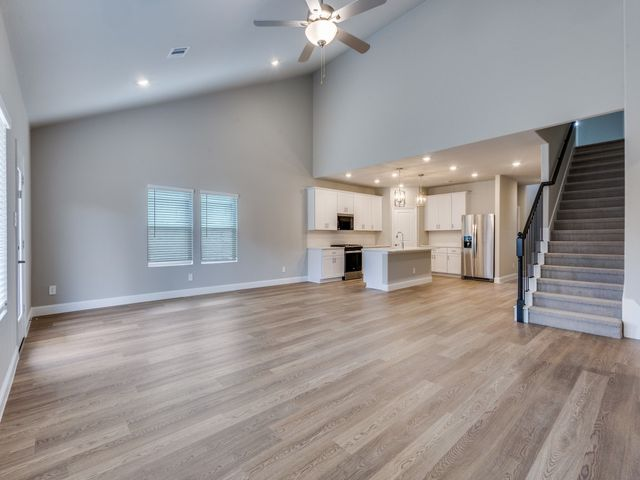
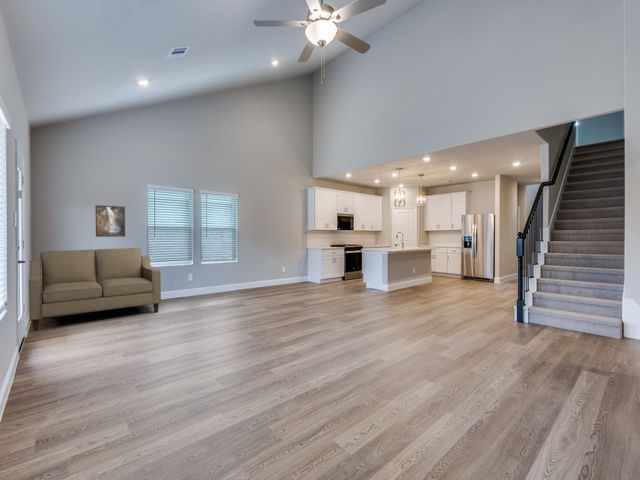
+ sofa [28,247,162,332]
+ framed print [95,204,126,238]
